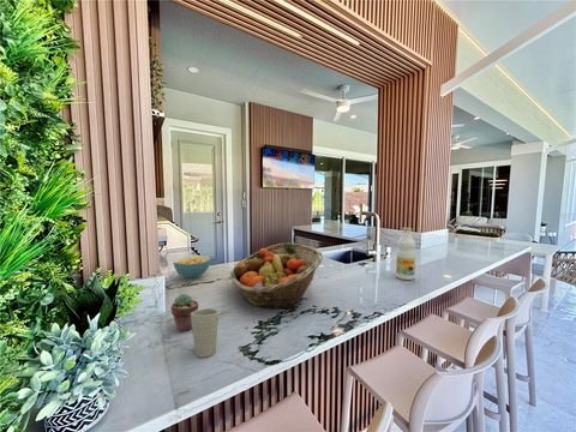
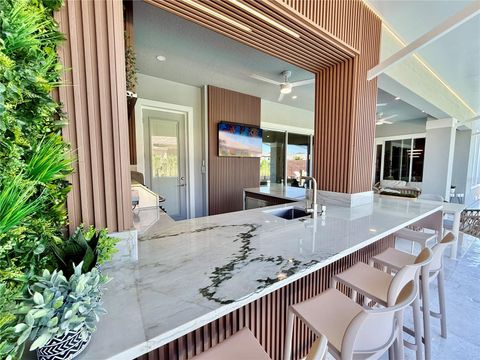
- cereal bowl [172,254,211,280]
- fruit basket [229,242,324,310]
- beverage bottle [395,227,416,281]
- cup [191,307,220,359]
- potted succulent [169,293,199,332]
